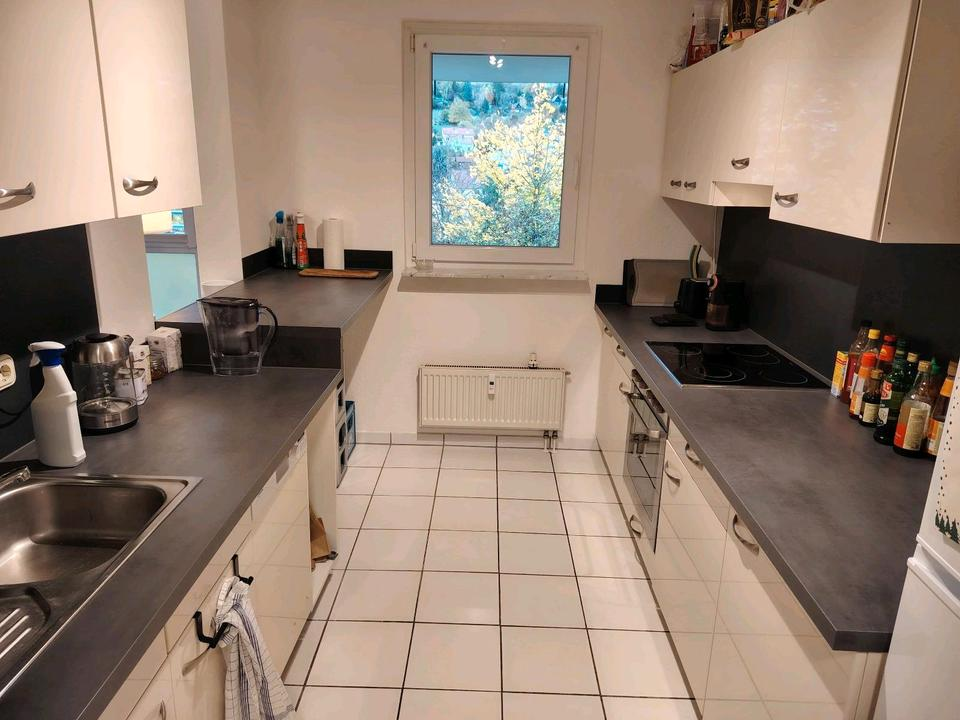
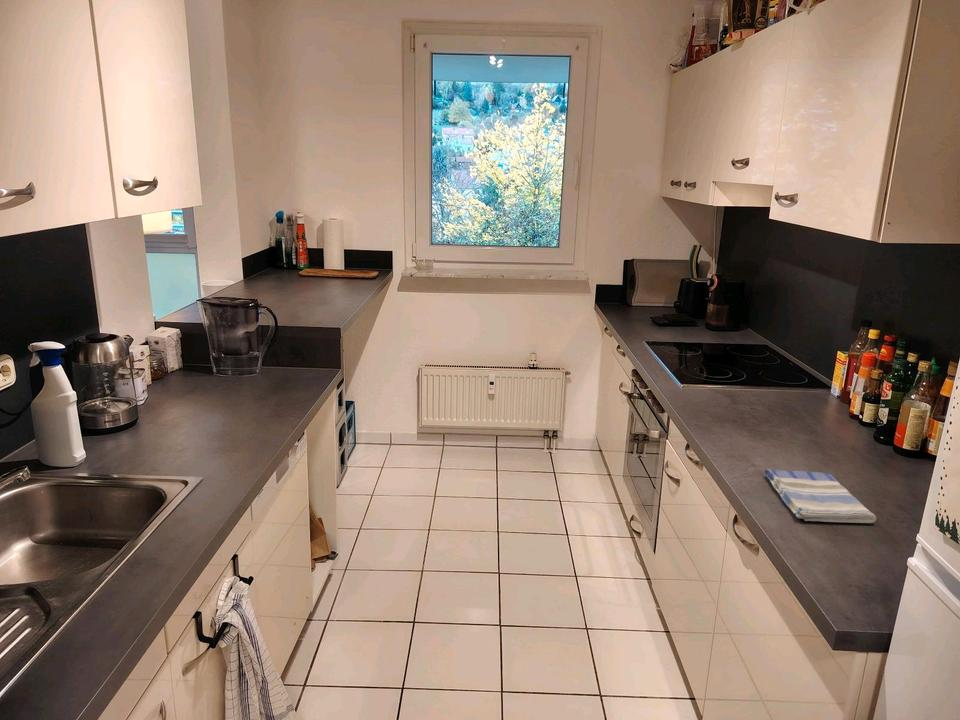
+ dish towel [764,468,877,524]
